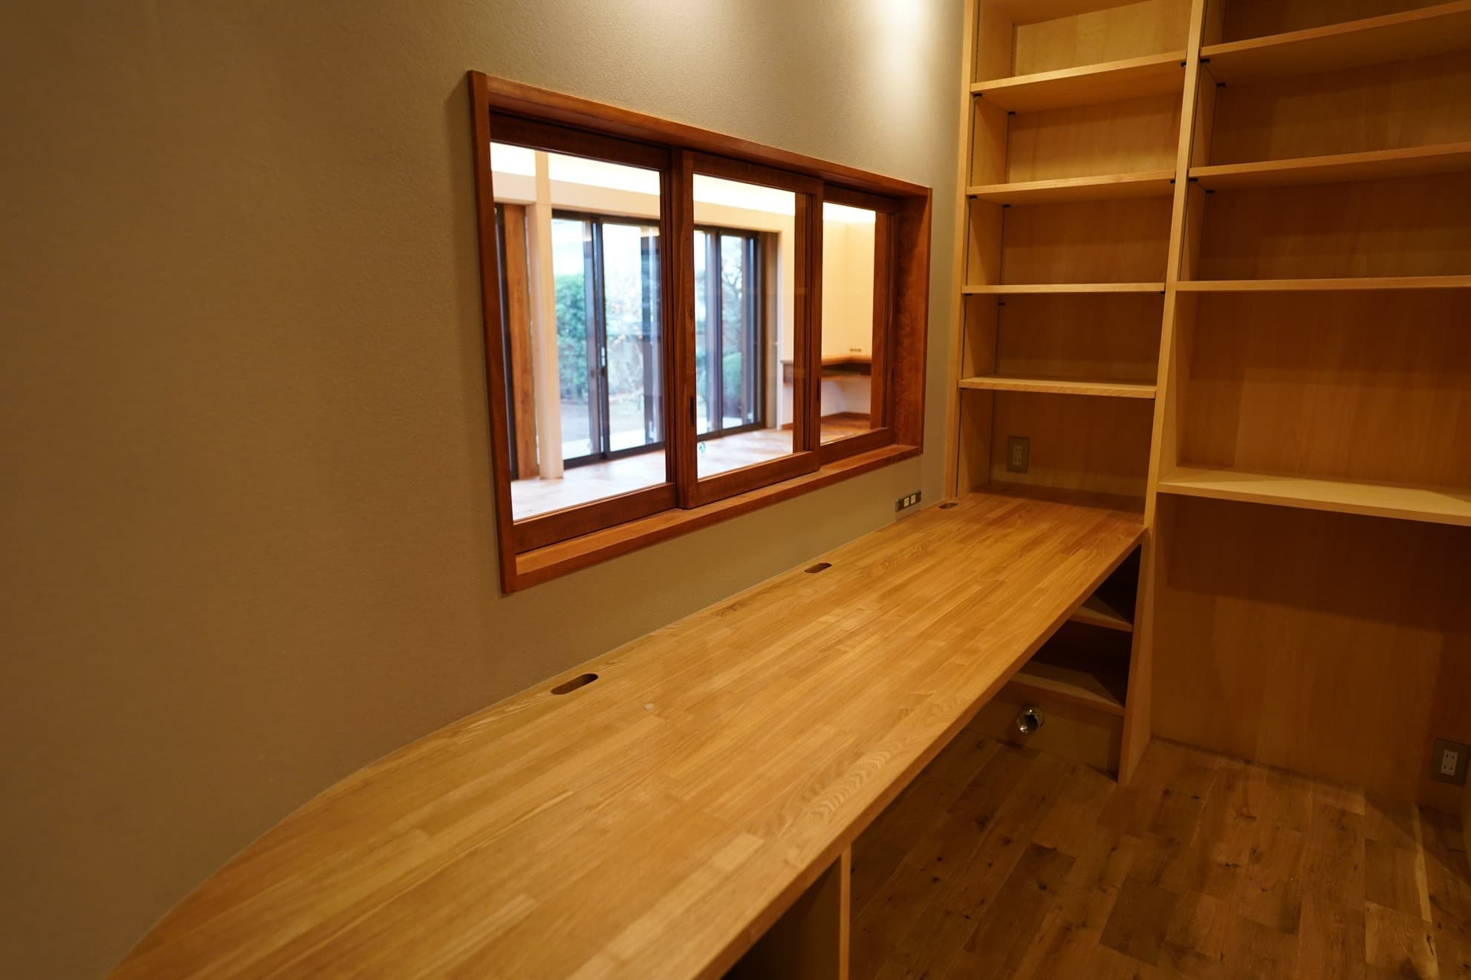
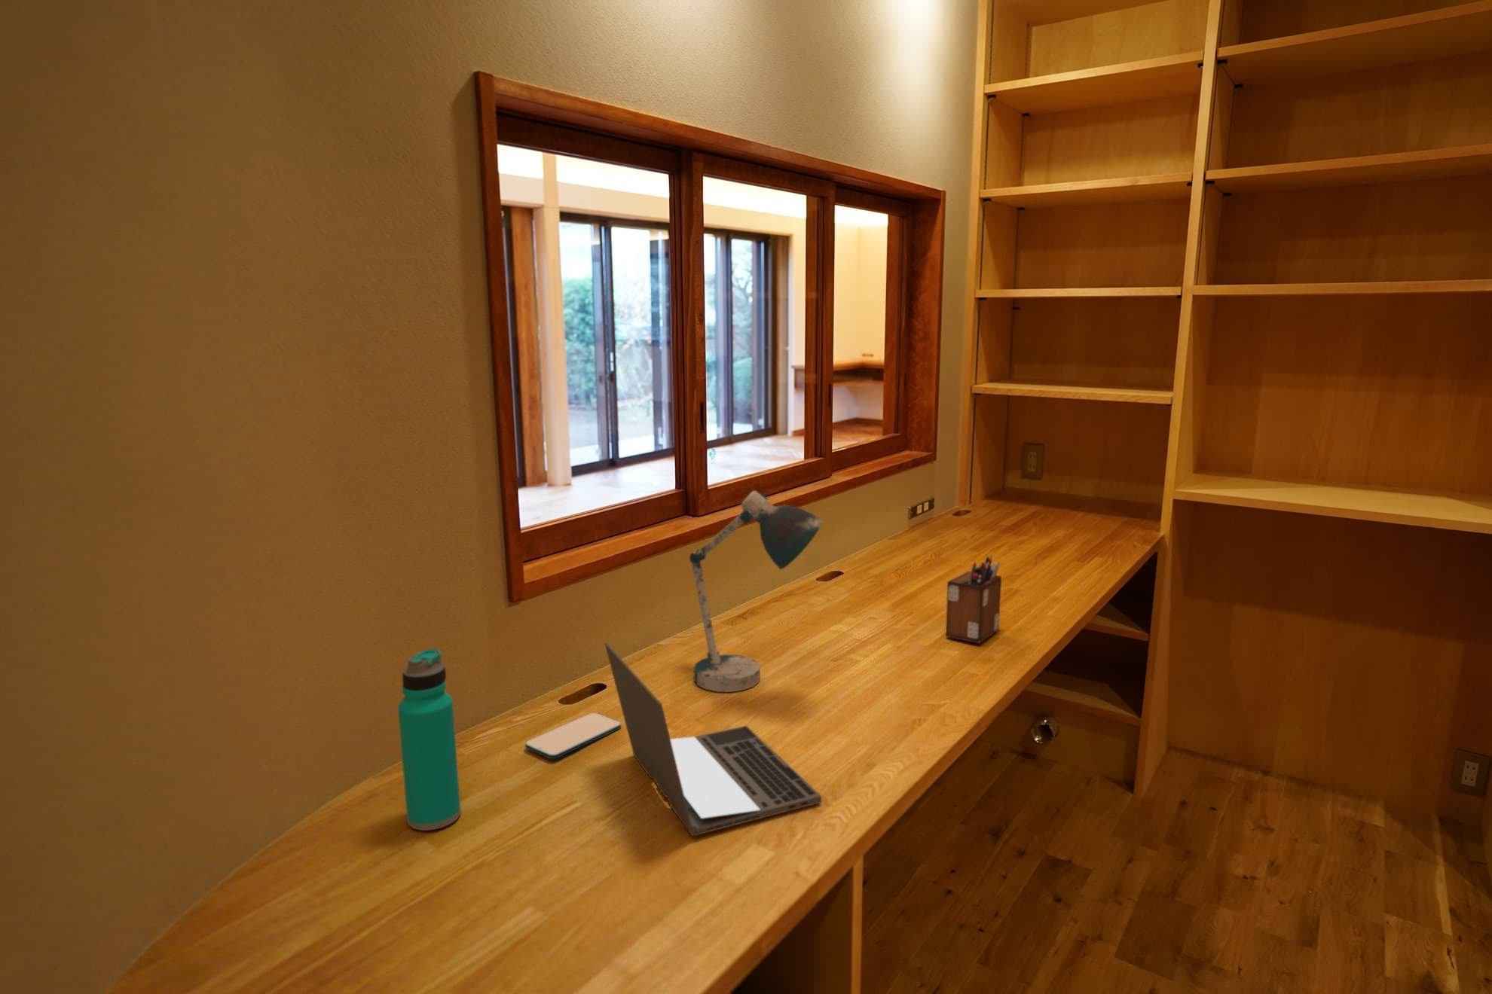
+ smartphone [524,712,622,760]
+ water bottle [397,648,461,831]
+ desk lamp [688,490,824,692]
+ desk organizer [945,555,1002,643]
+ laptop [604,641,823,836]
